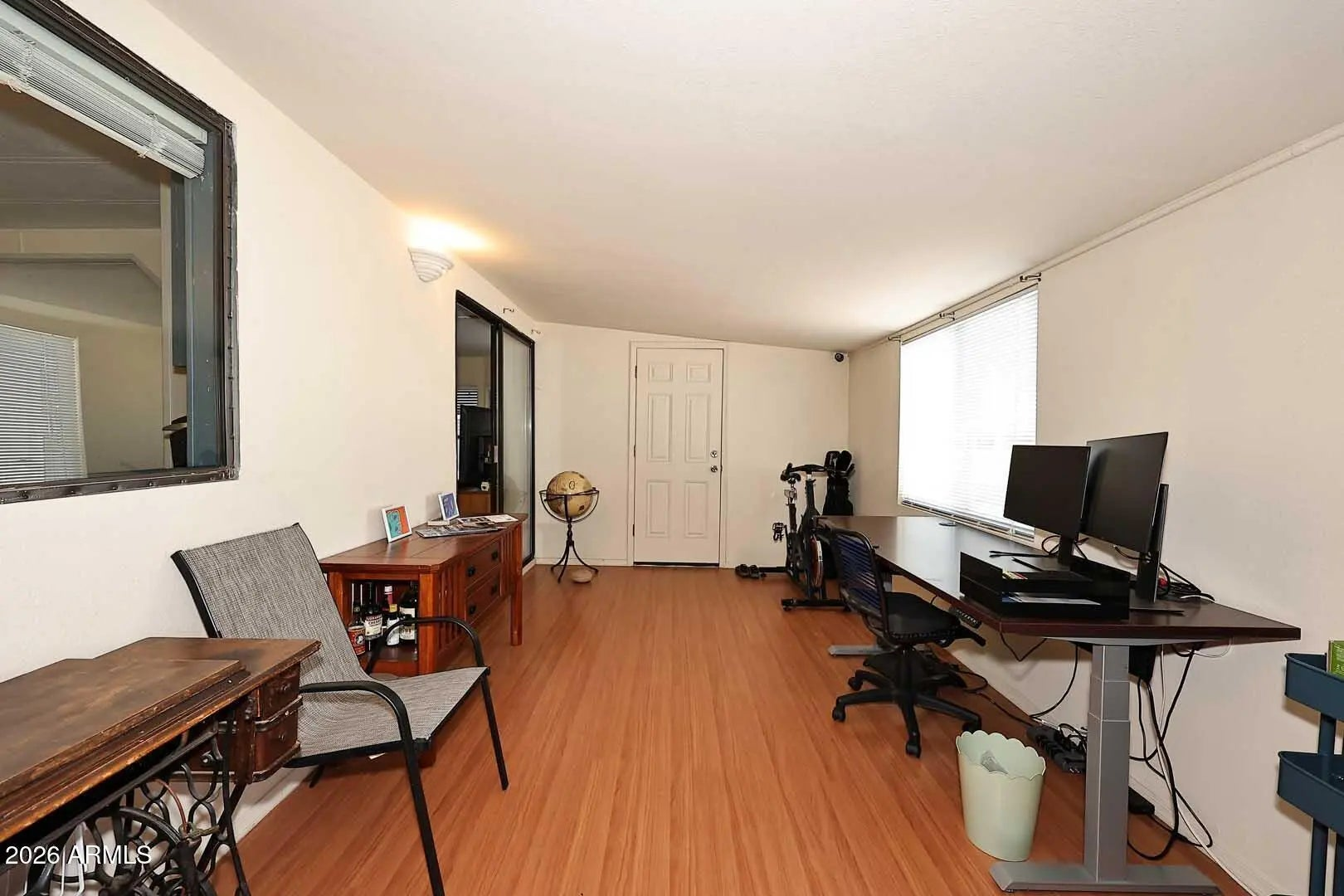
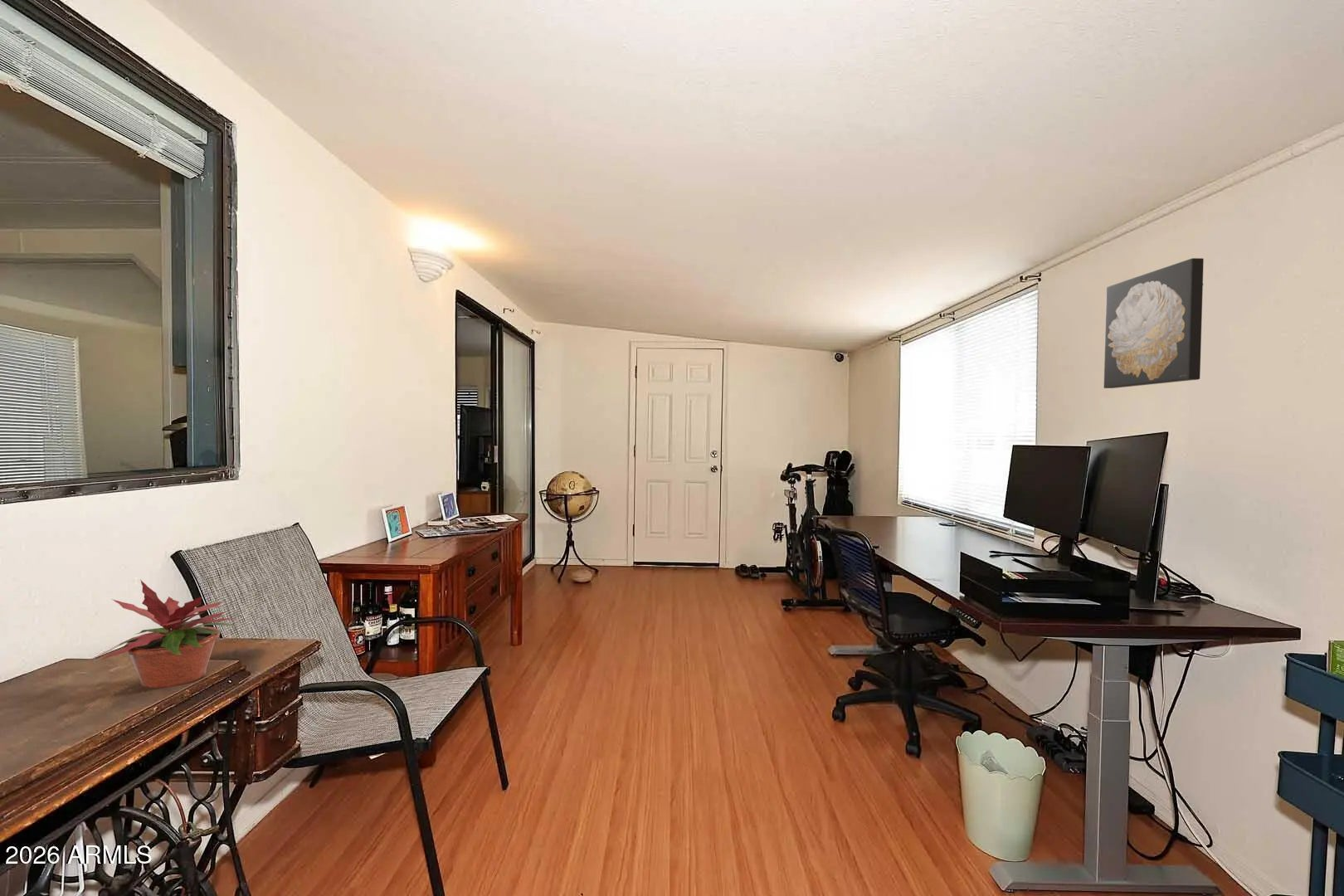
+ wall art [1103,257,1205,389]
+ potted plant [84,578,237,689]
